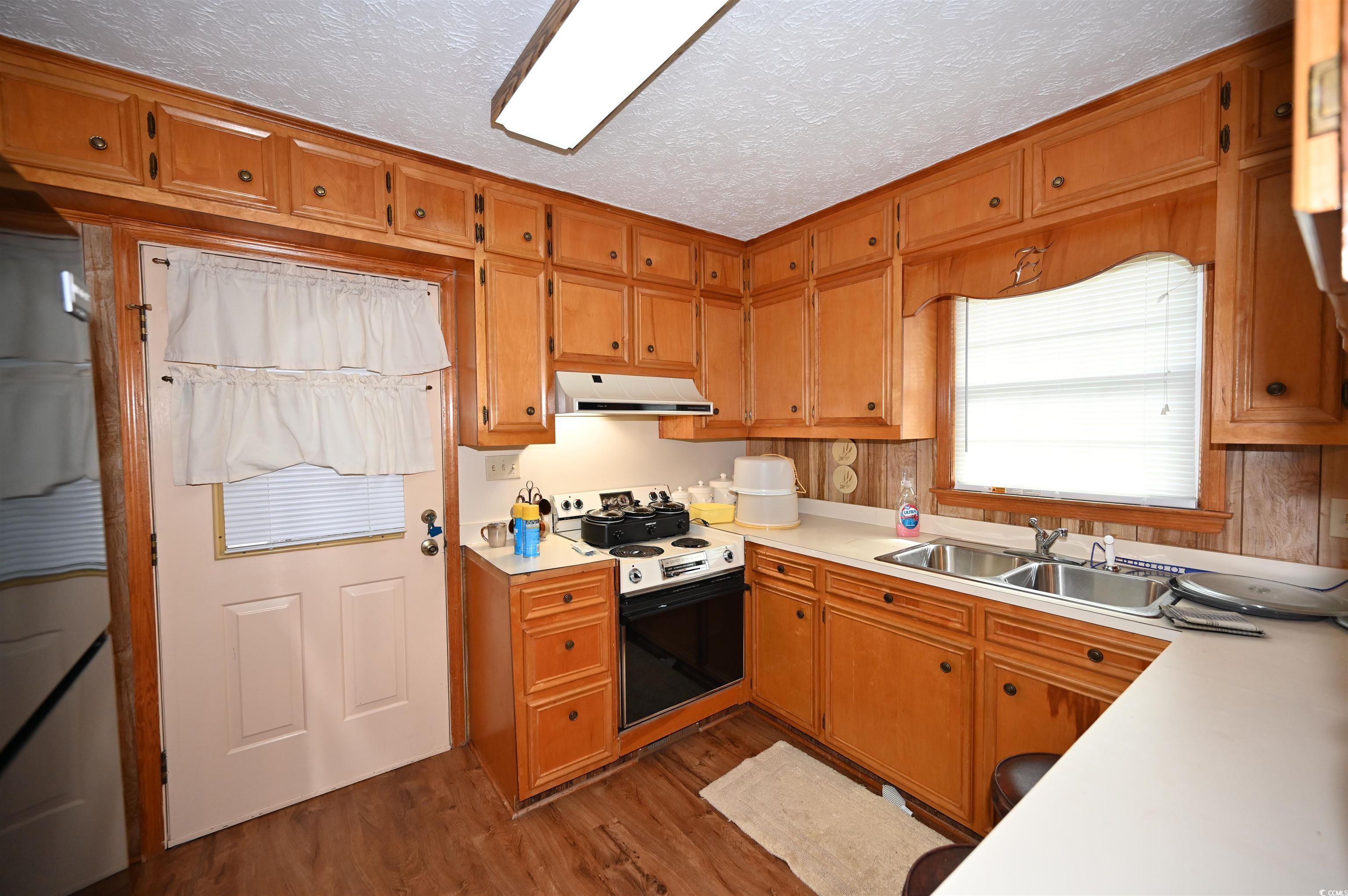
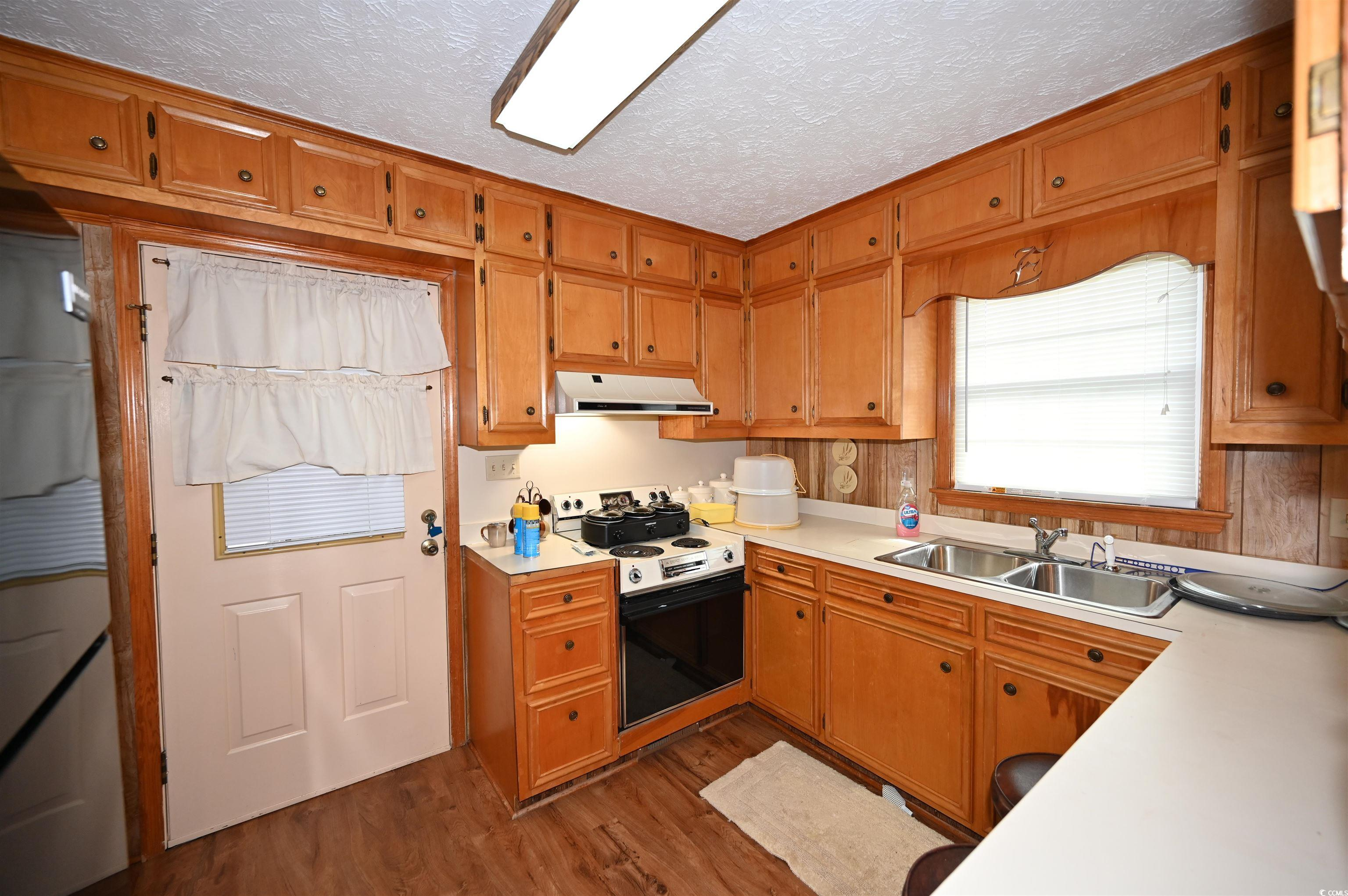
- dish towel [1158,604,1266,637]
